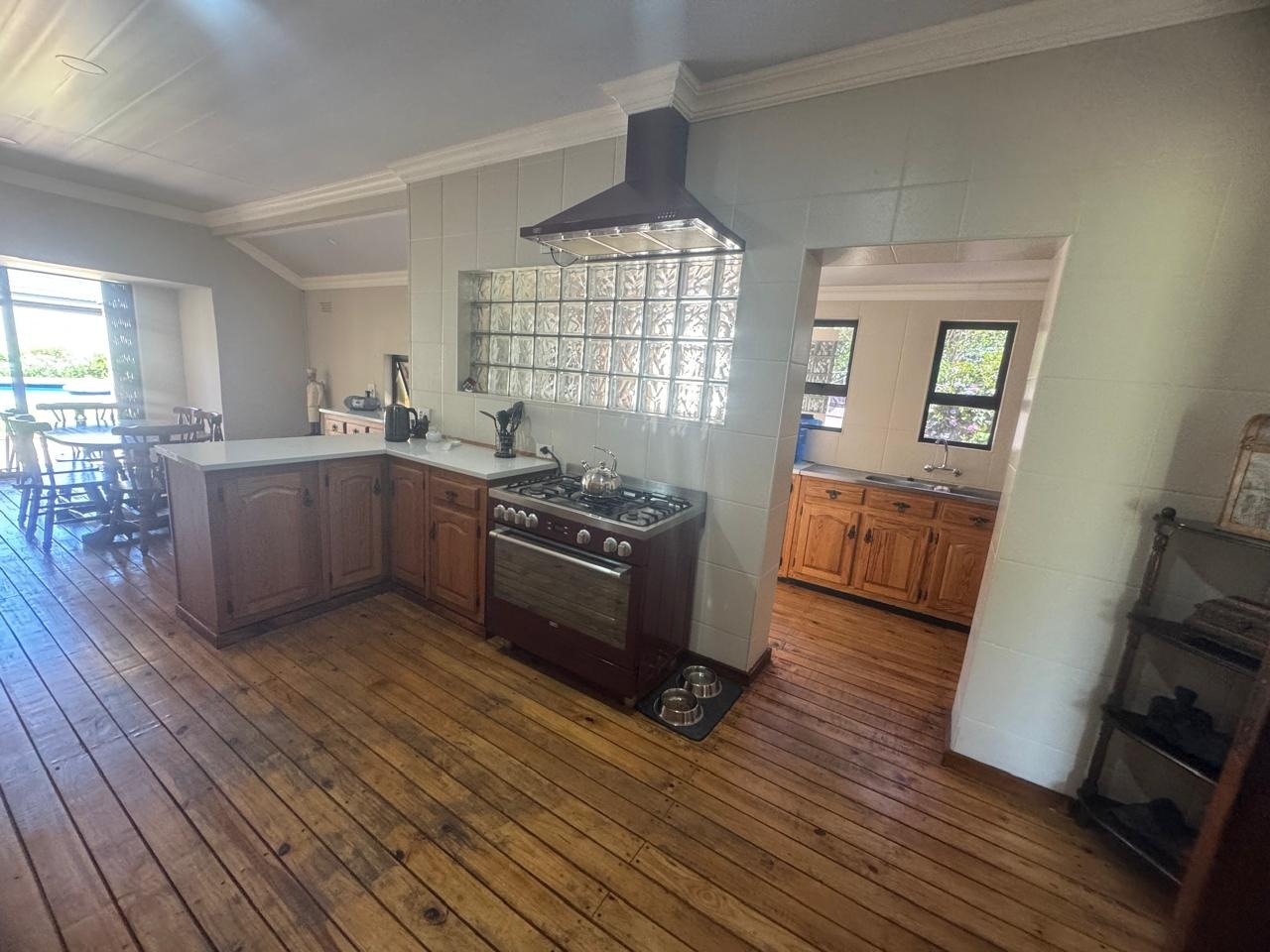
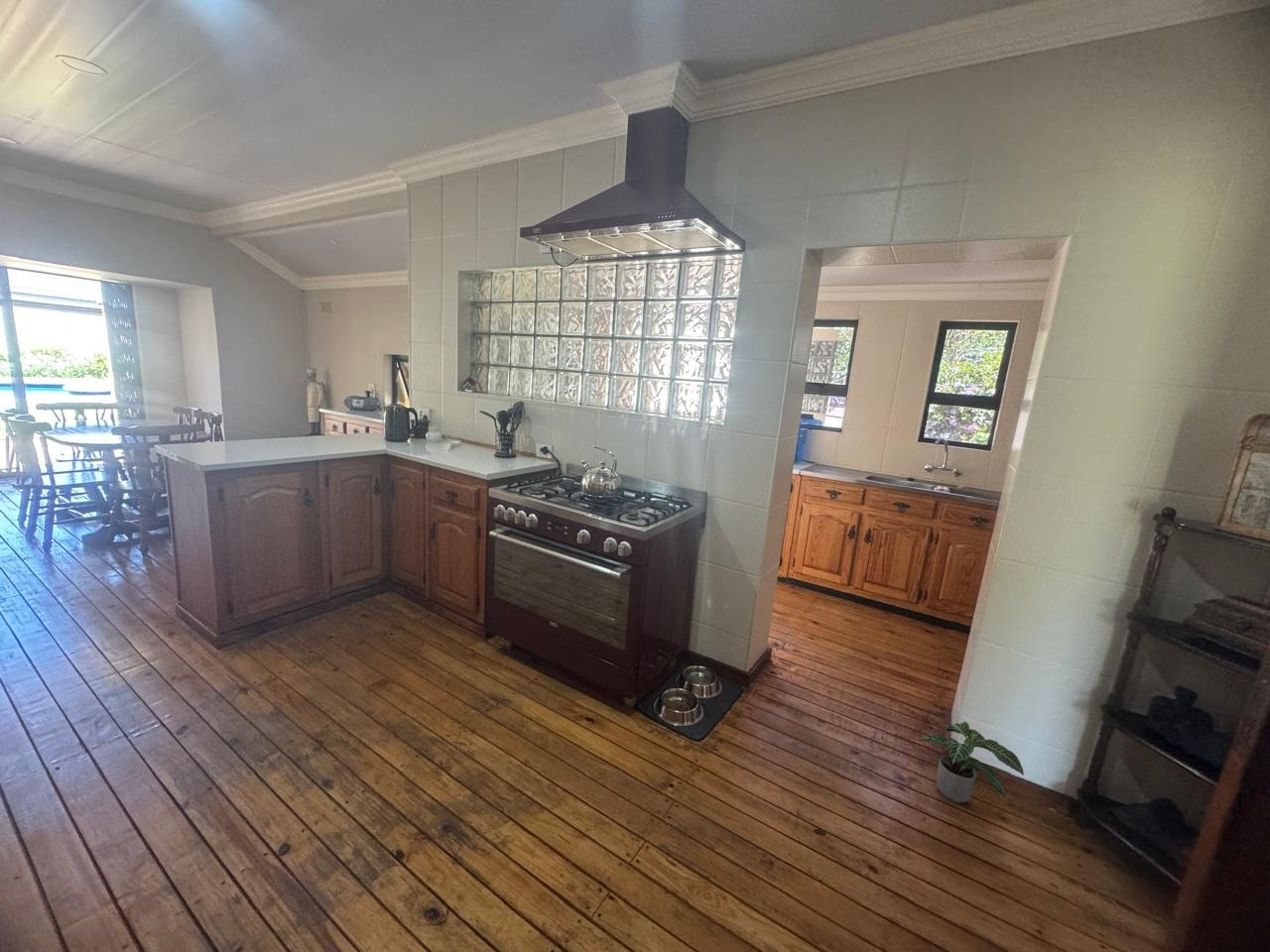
+ potted plant [919,720,1025,804]
